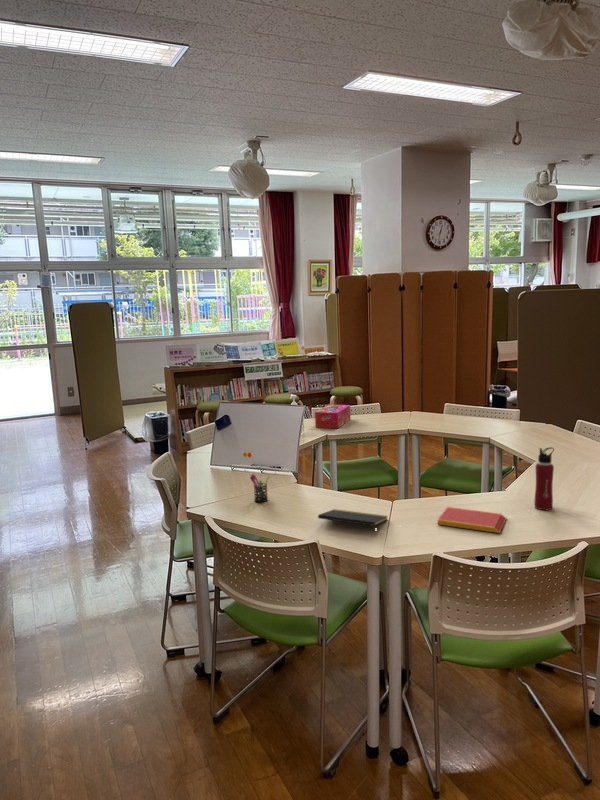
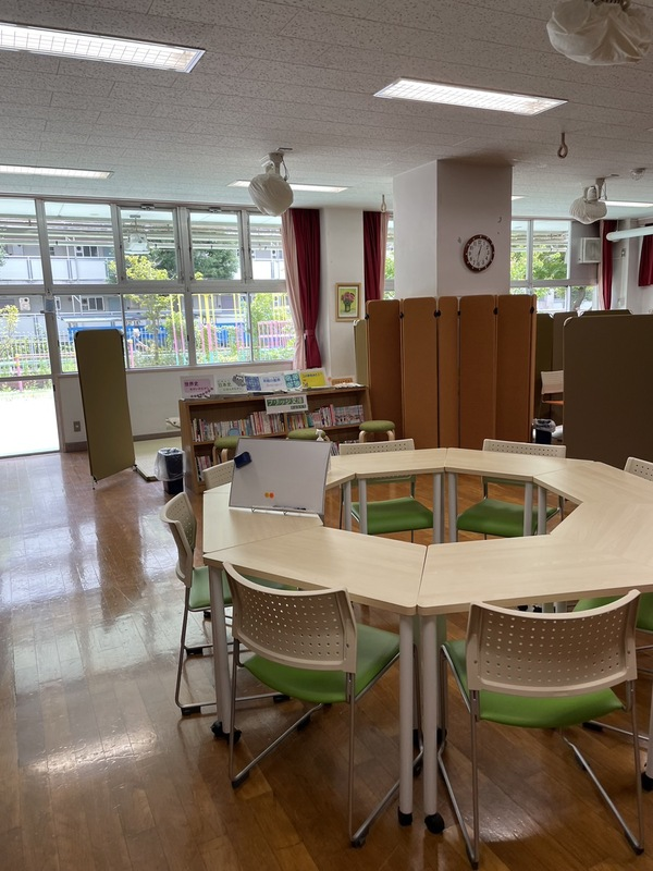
- tissue box [314,404,351,429]
- book [437,506,508,534]
- water bottle [533,446,555,511]
- notepad [317,508,389,535]
- pen holder [249,473,271,503]
